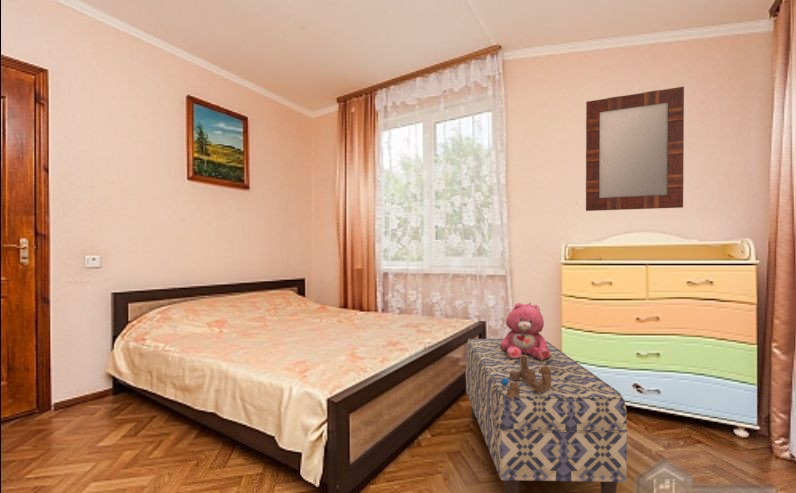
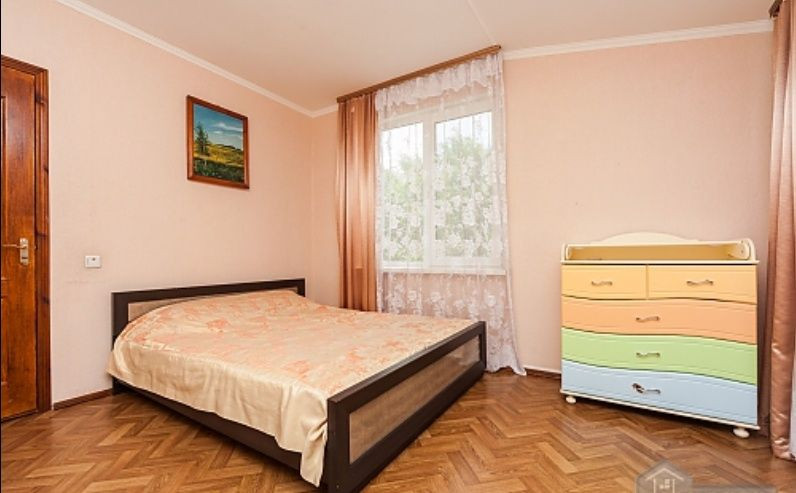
- home mirror [585,86,685,212]
- bench [465,338,628,493]
- teddy bear [500,302,551,360]
- toy blocks [501,355,552,397]
